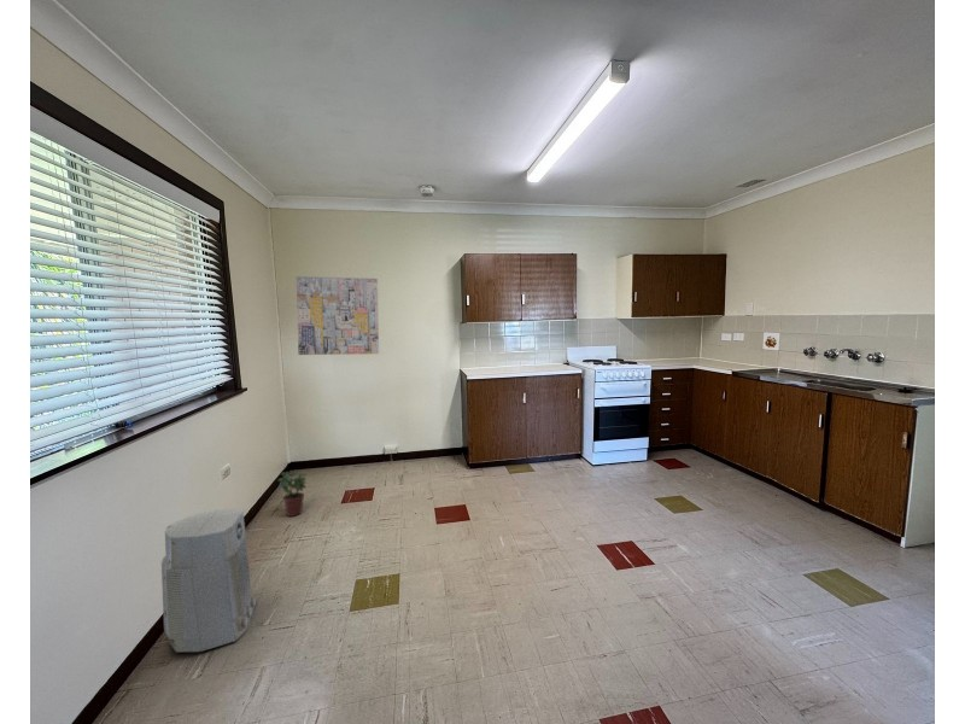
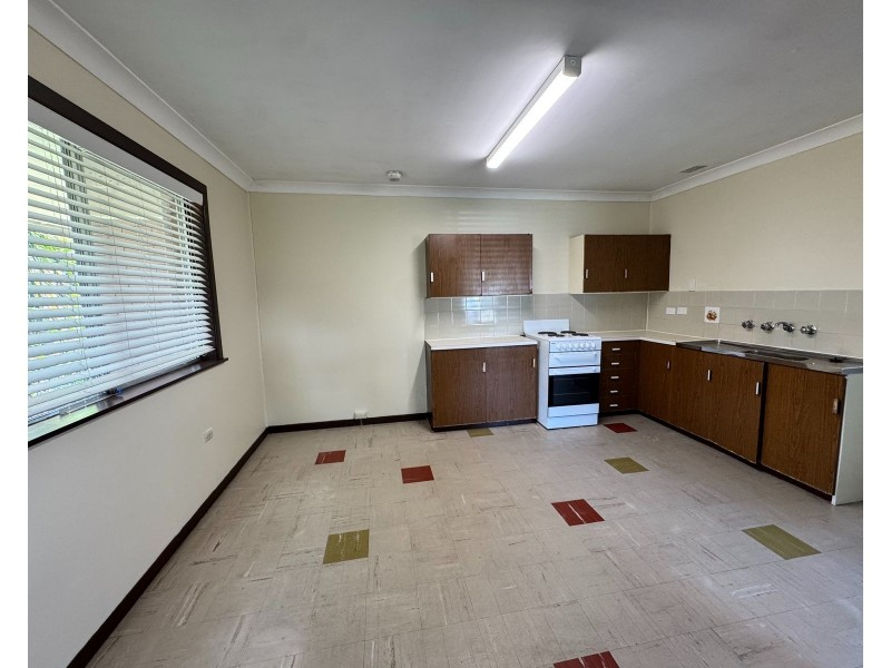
- wall art [296,275,380,356]
- air purifier [160,507,257,653]
- potted plant [277,469,309,518]
